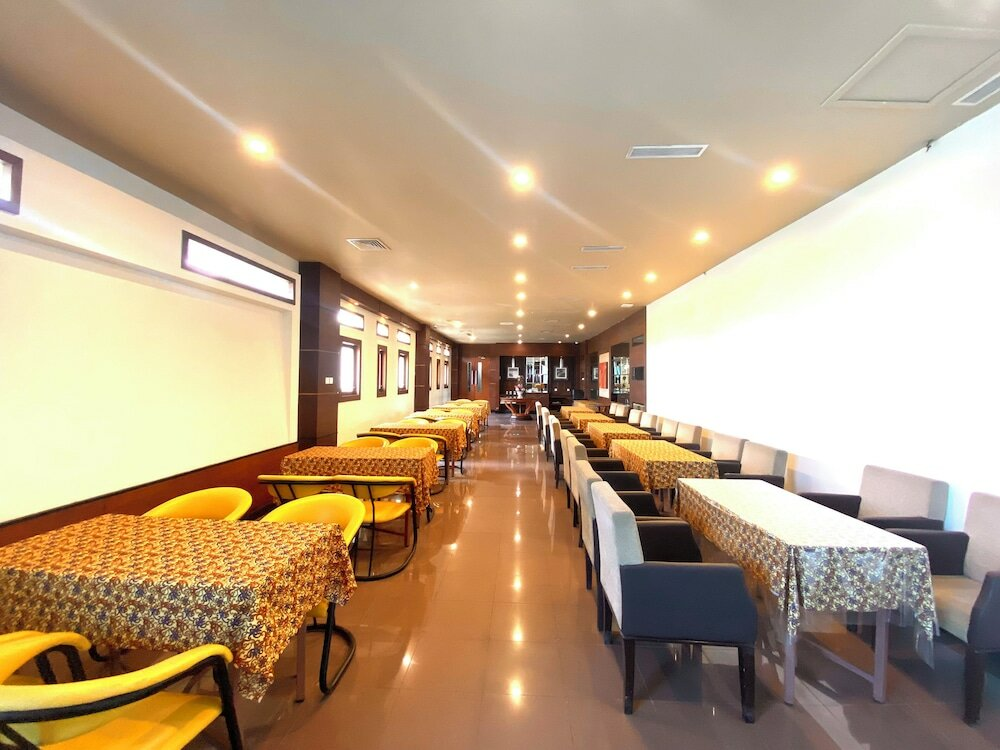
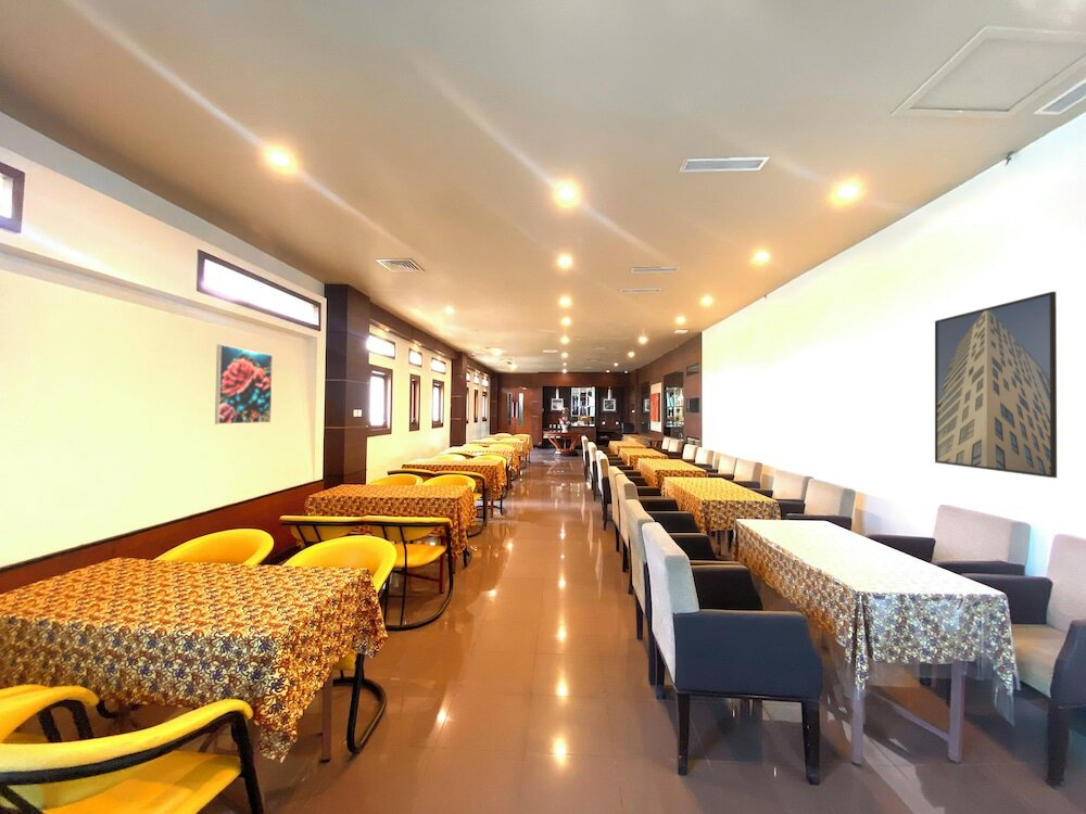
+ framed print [214,343,274,425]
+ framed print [934,291,1058,479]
